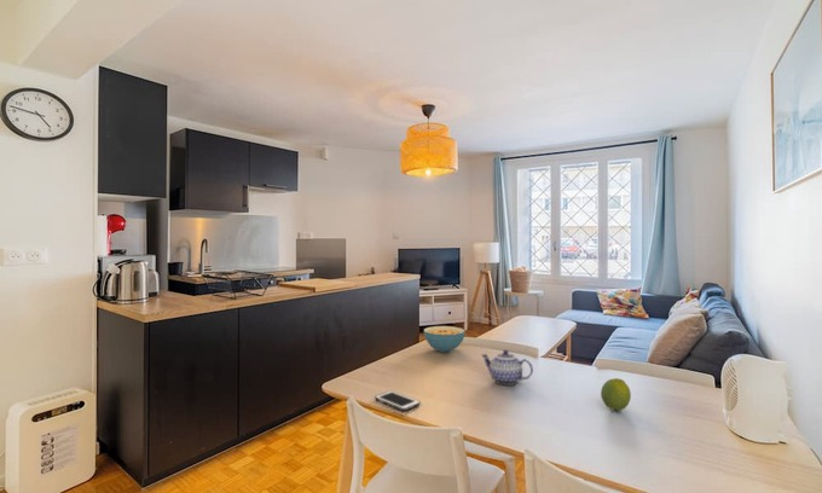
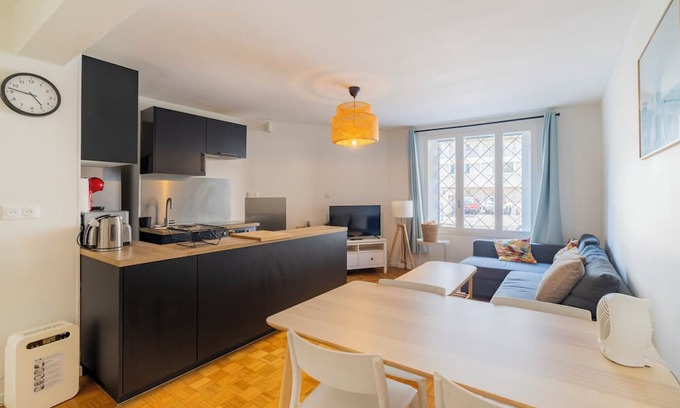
- fruit [600,377,632,412]
- cereal bowl [423,325,467,353]
- cell phone [374,389,422,412]
- teapot [480,349,534,387]
